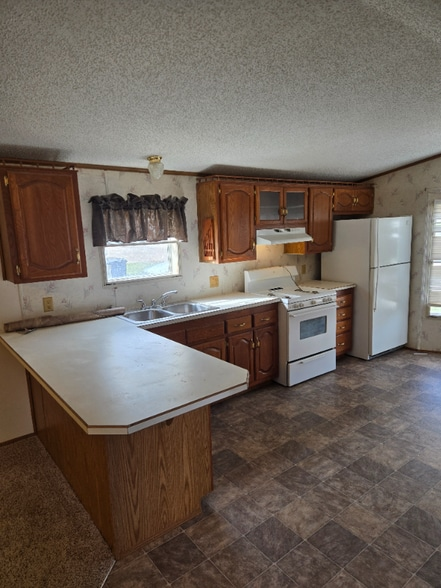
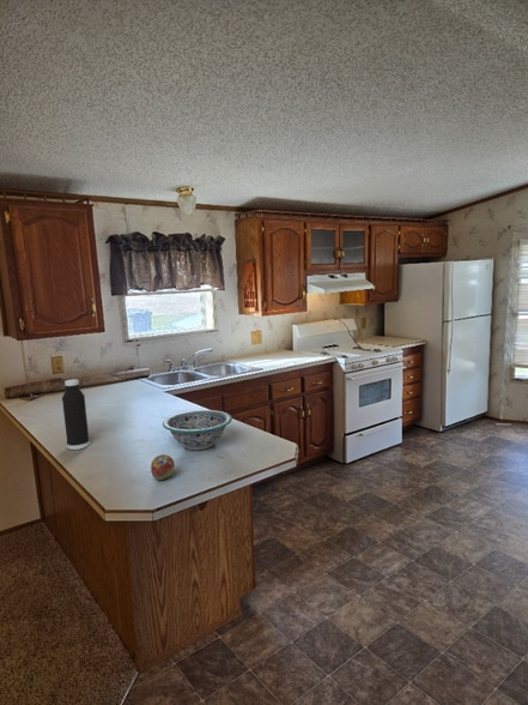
+ water bottle [61,378,91,451]
+ fruit [150,453,176,481]
+ decorative bowl [162,409,233,451]
